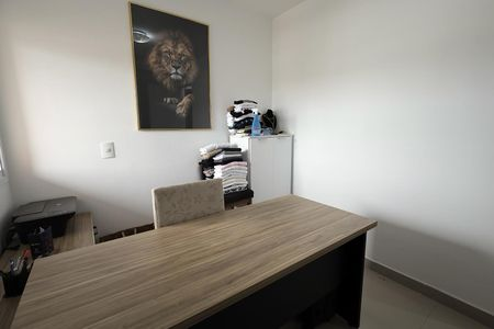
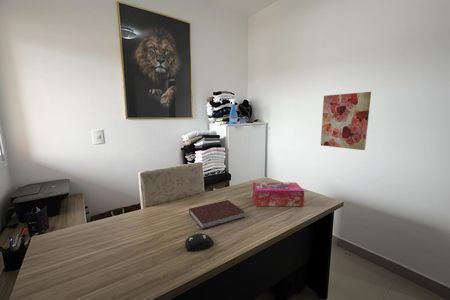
+ tissue box [252,182,305,207]
+ notebook [188,199,245,230]
+ wall art [320,91,372,151]
+ computer mouse [184,232,214,252]
